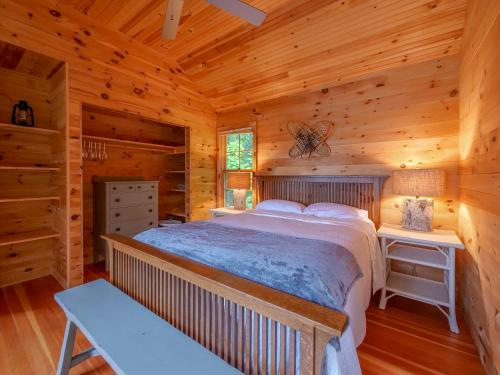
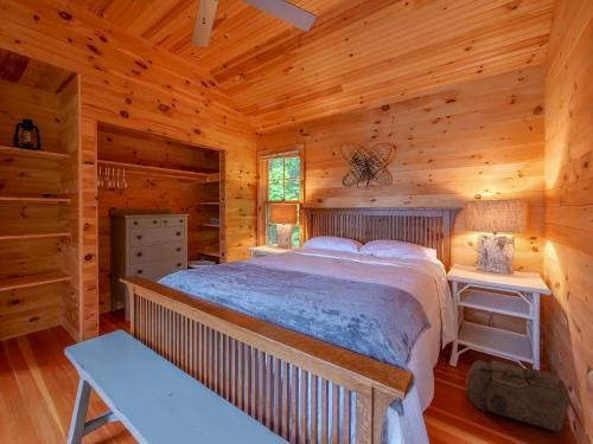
+ backpack [465,356,570,432]
